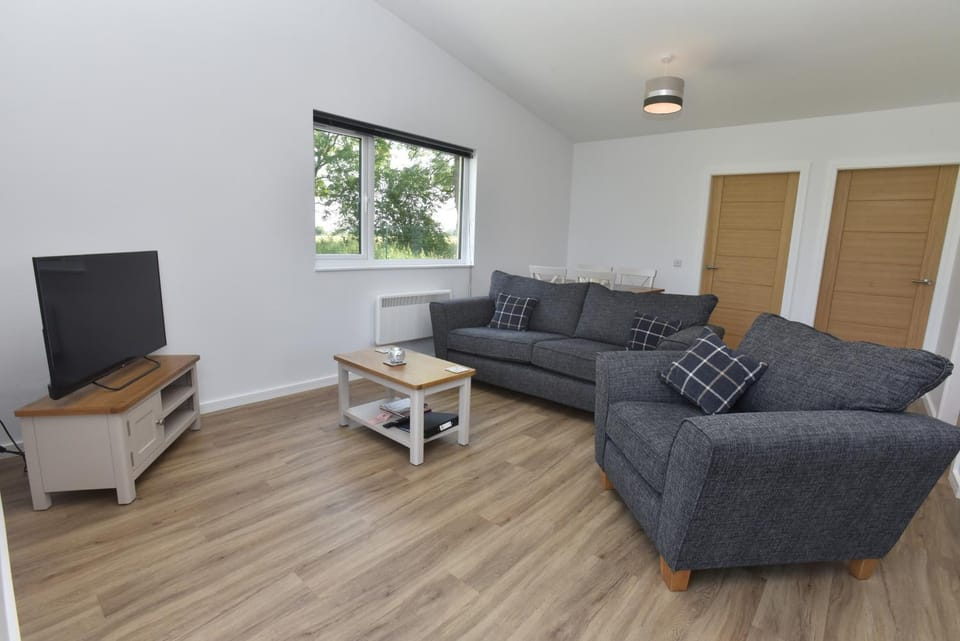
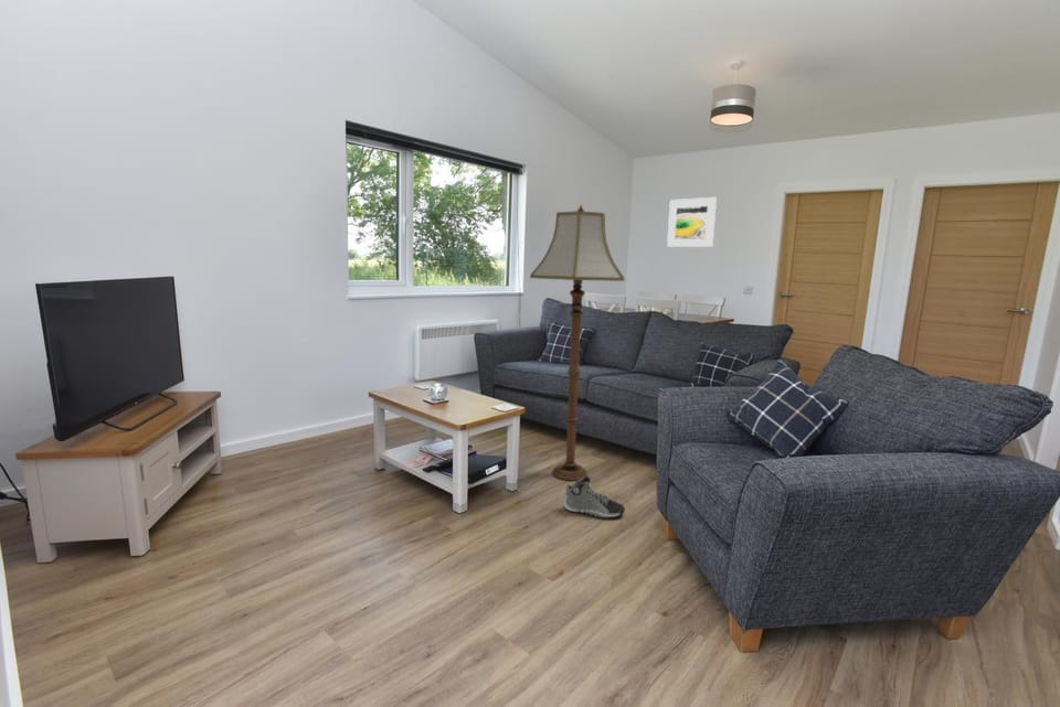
+ sneaker [562,475,626,519]
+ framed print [666,196,718,248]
+ floor lamp [529,204,625,482]
